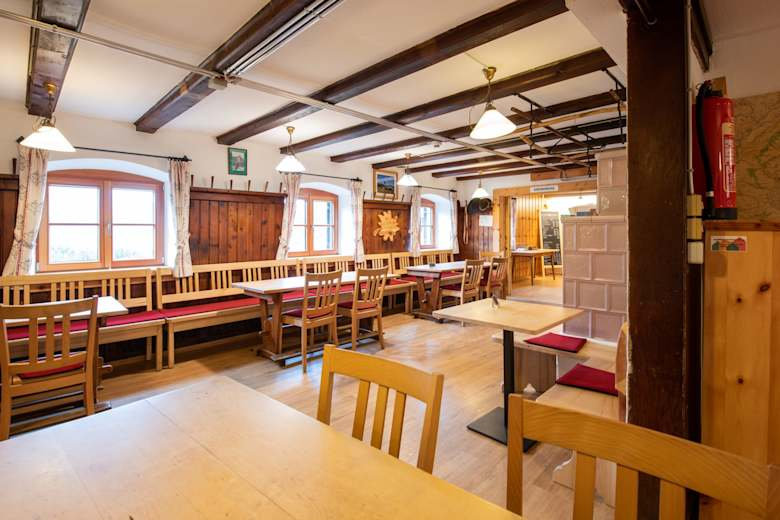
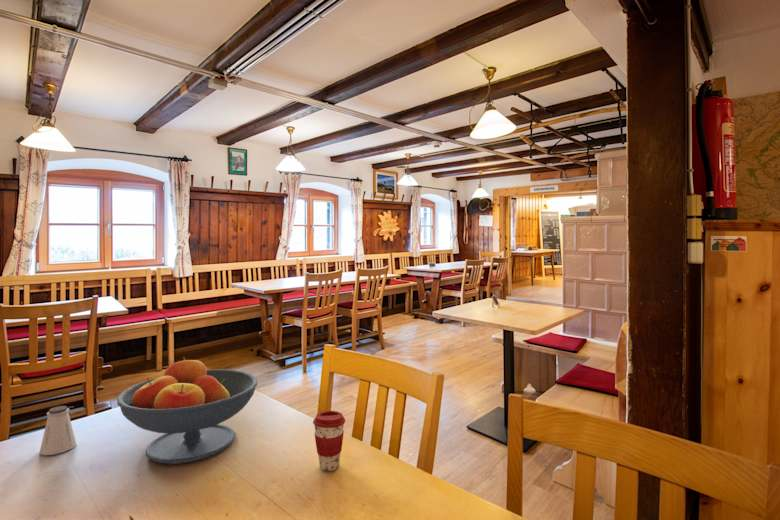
+ coffee cup [312,410,346,472]
+ saltshaker [39,405,78,456]
+ fruit bowl [116,356,259,465]
